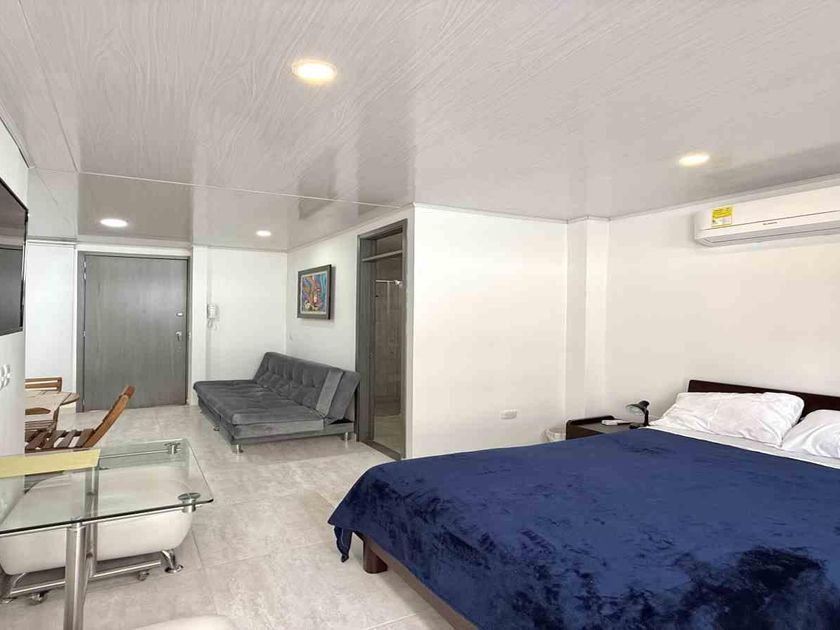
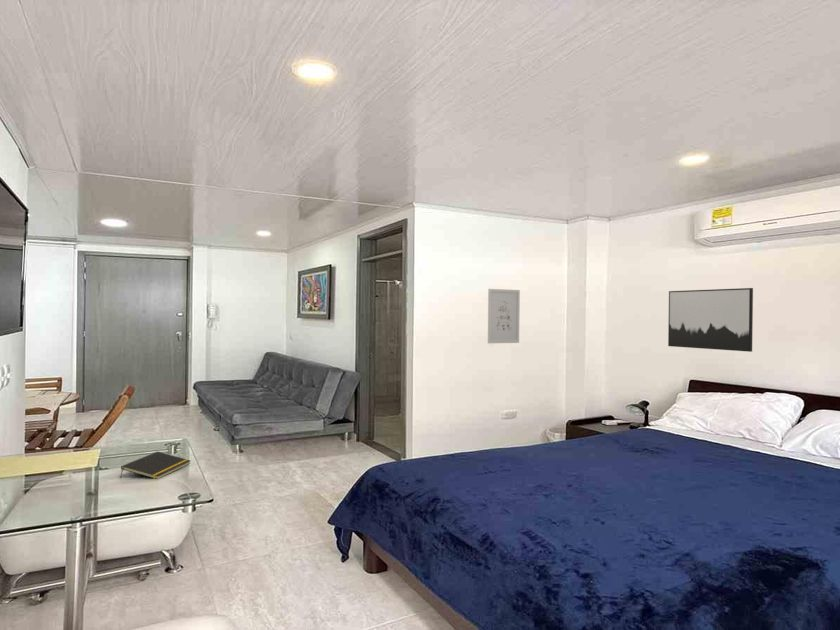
+ notepad [119,451,192,480]
+ wall art [667,287,754,353]
+ wall art [487,288,521,344]
